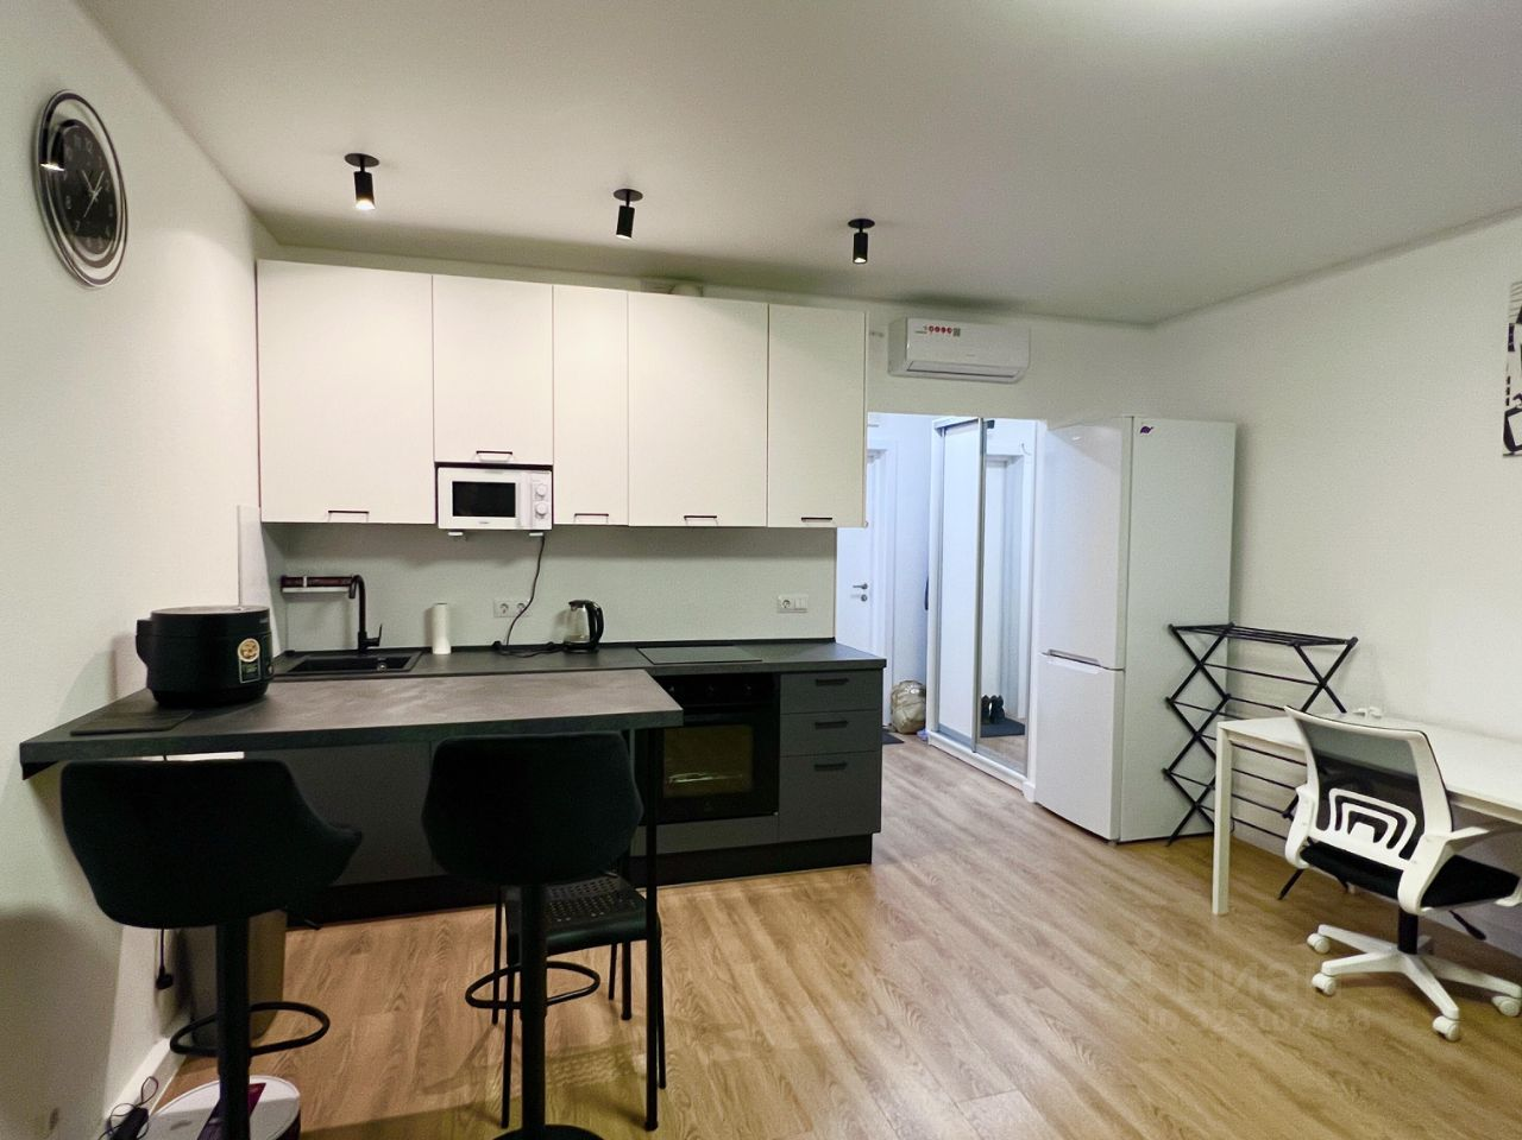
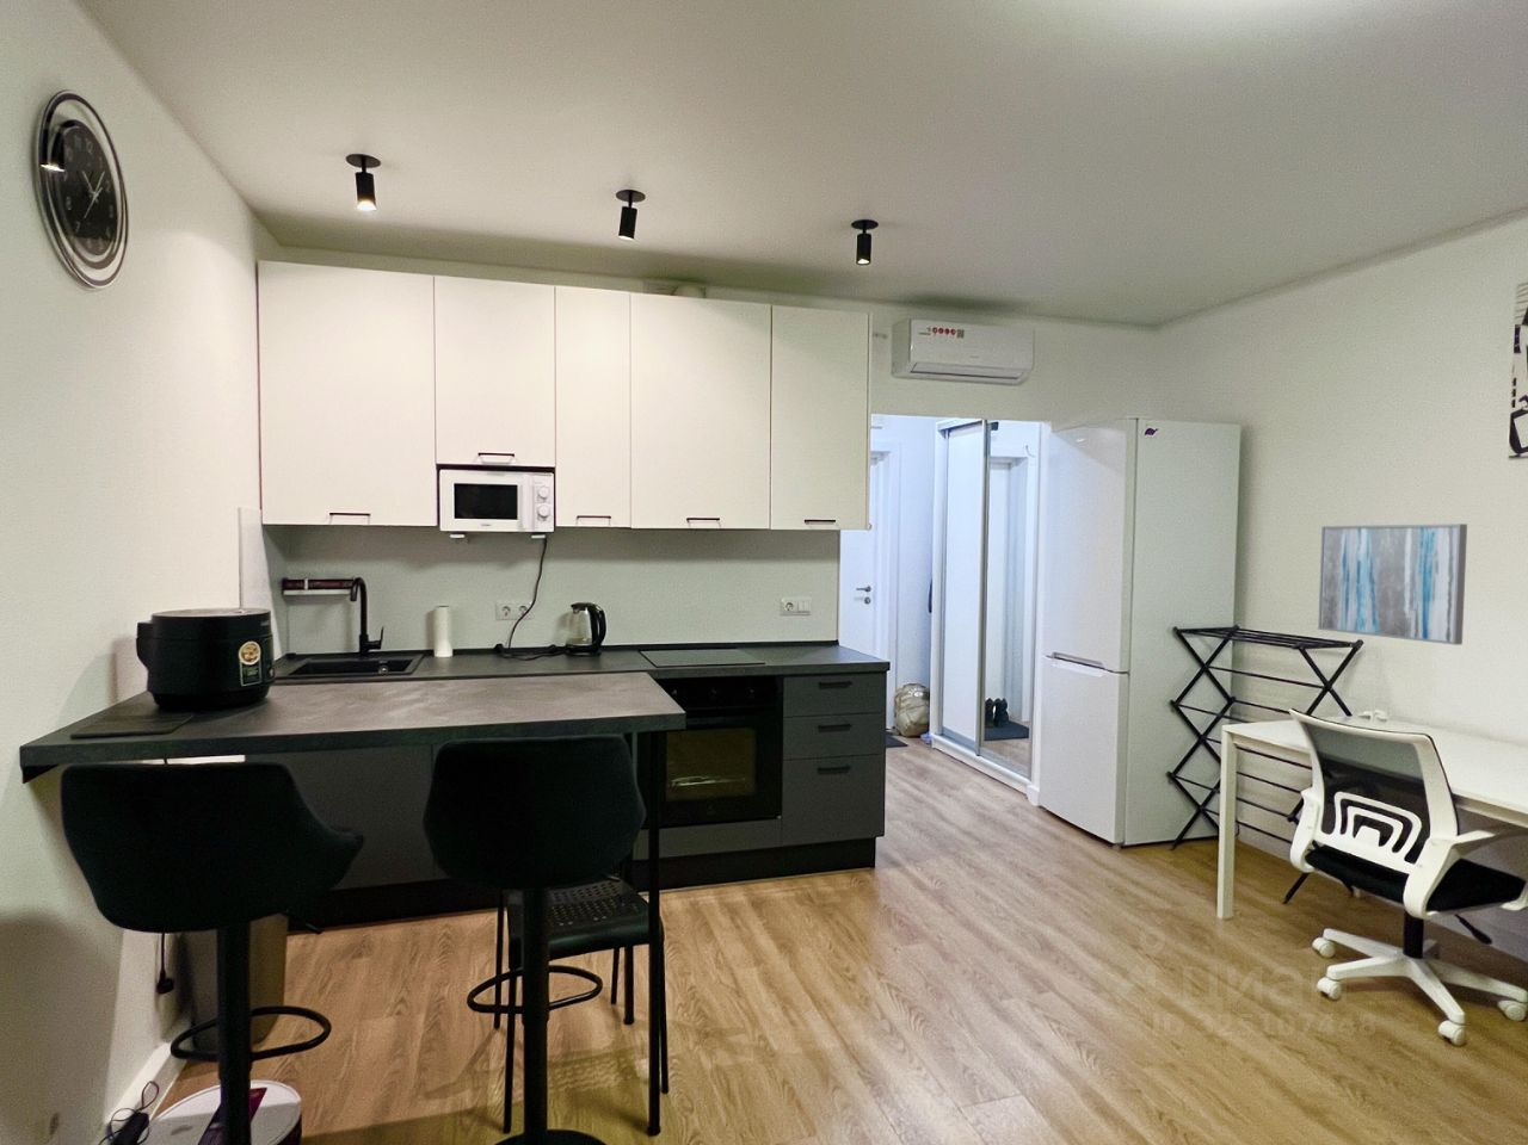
+ wall art [1316,522,1468,646]
